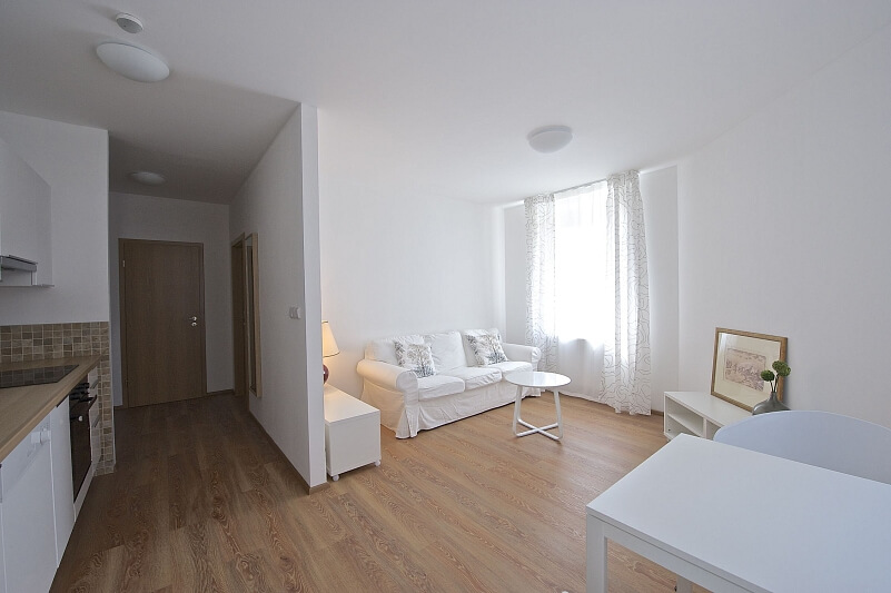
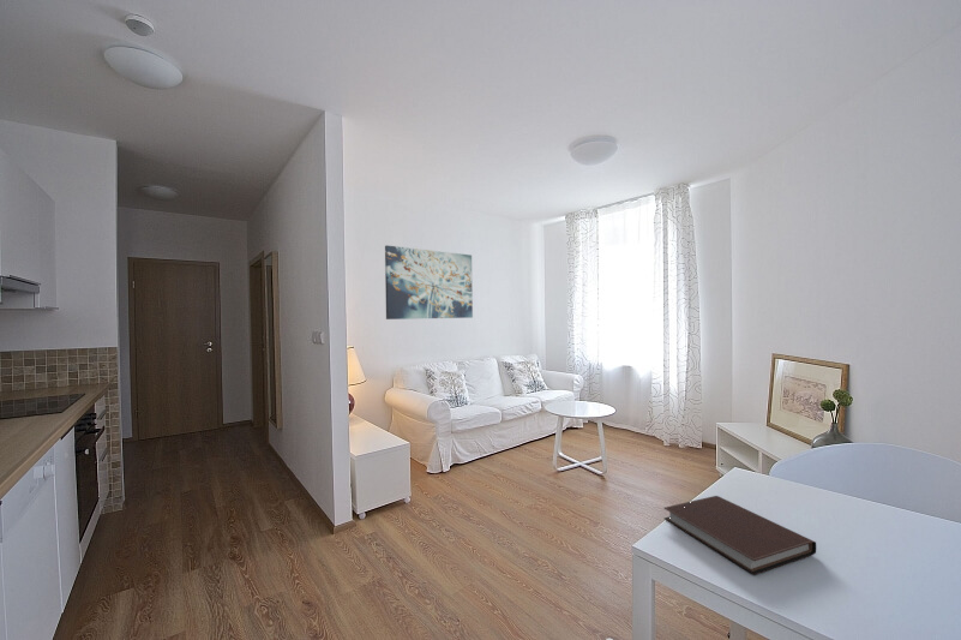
+ wall art [384,244,474,321]
+ notebook [663,495,817,576]
